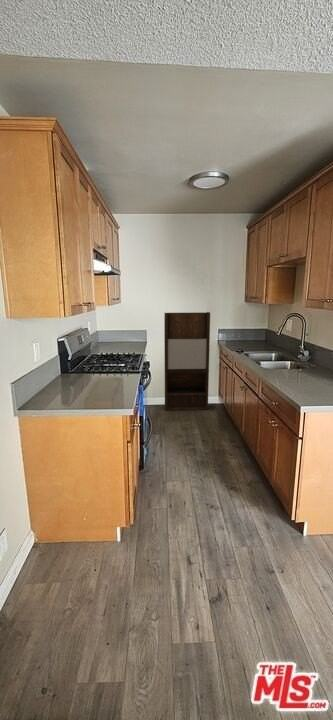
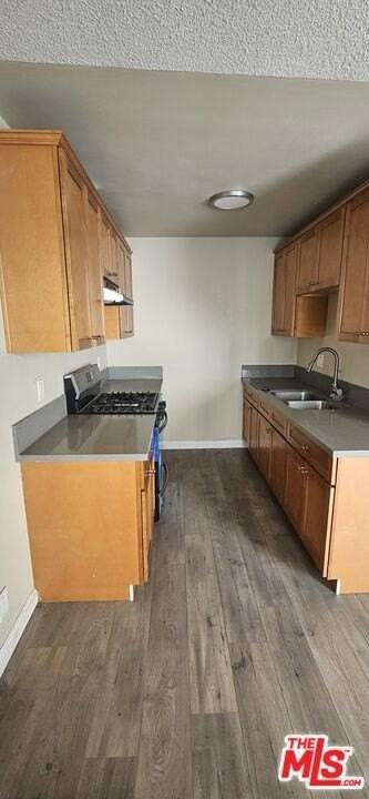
- shelving unit [163,311,211,411]
